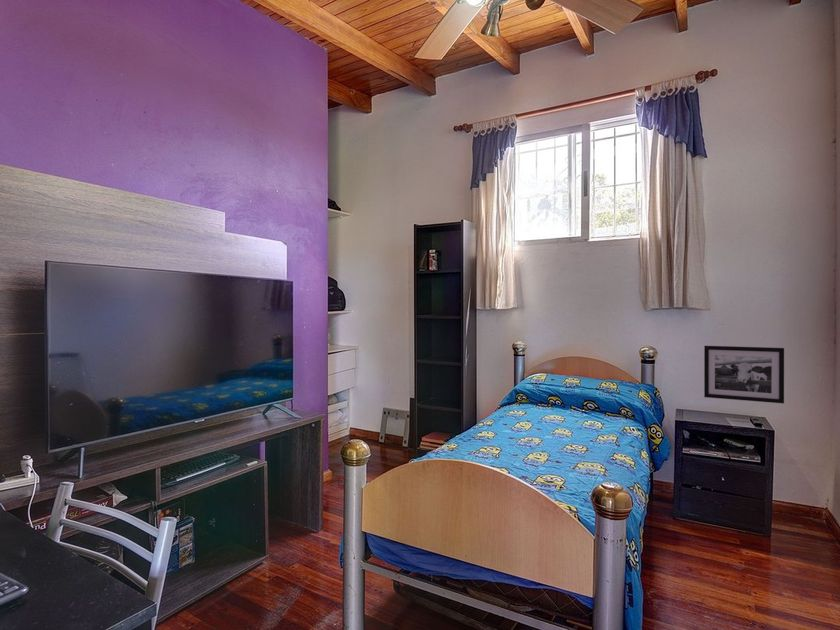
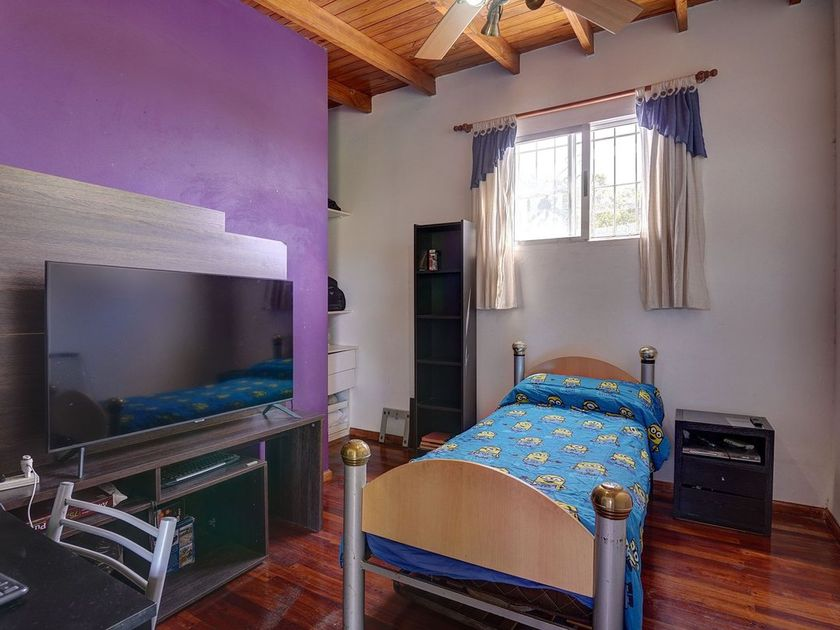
- picture frame [703,345,785,404]
